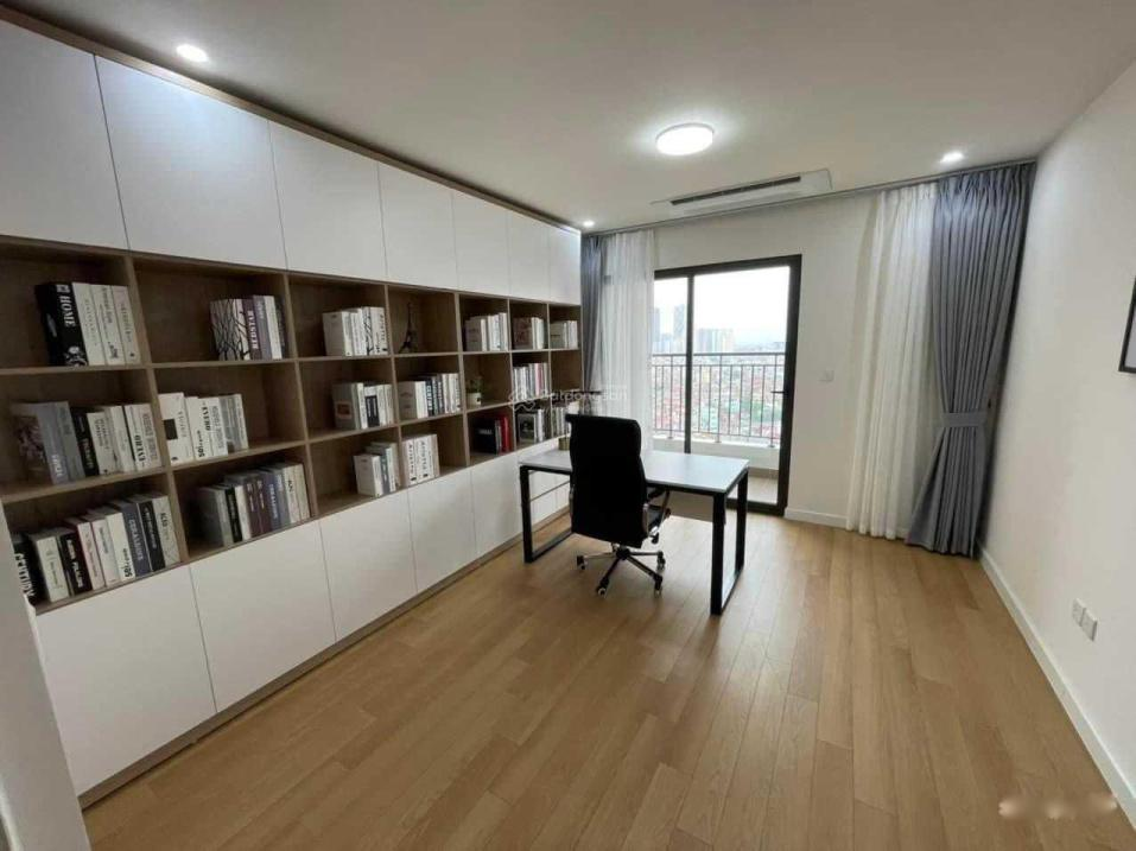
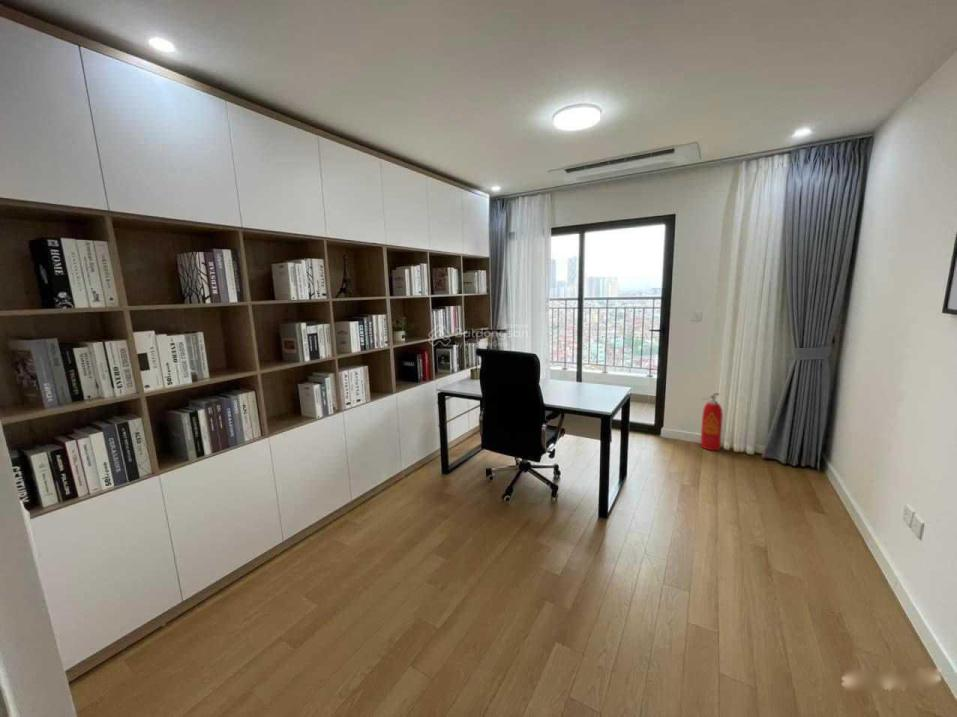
+ fire extinguisher [699,392,724,451]
